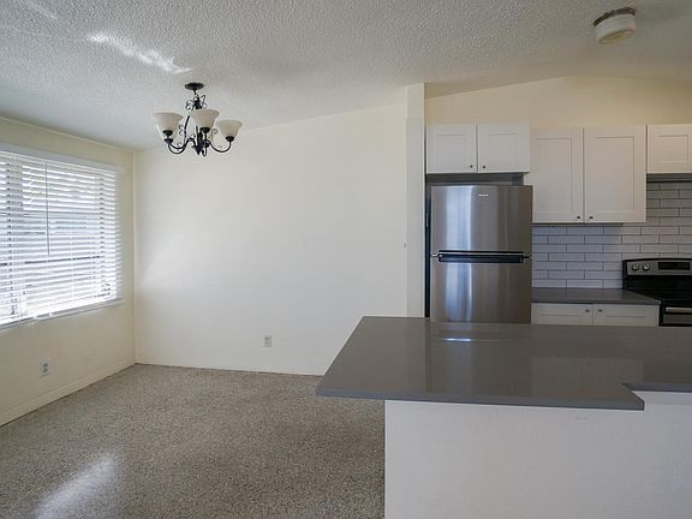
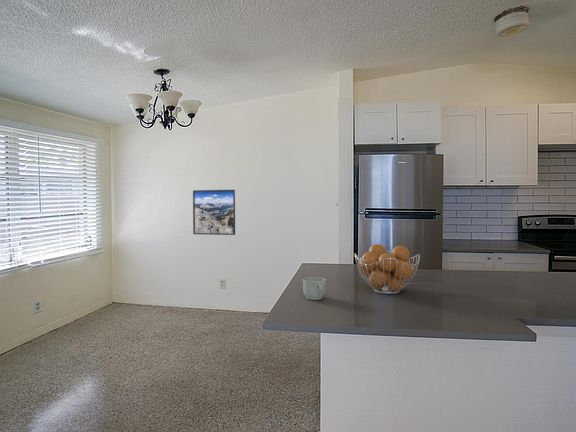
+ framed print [192,189,236,236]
+ fruit basket [354,243,421,295]
+ mug [302,276,327,301]
